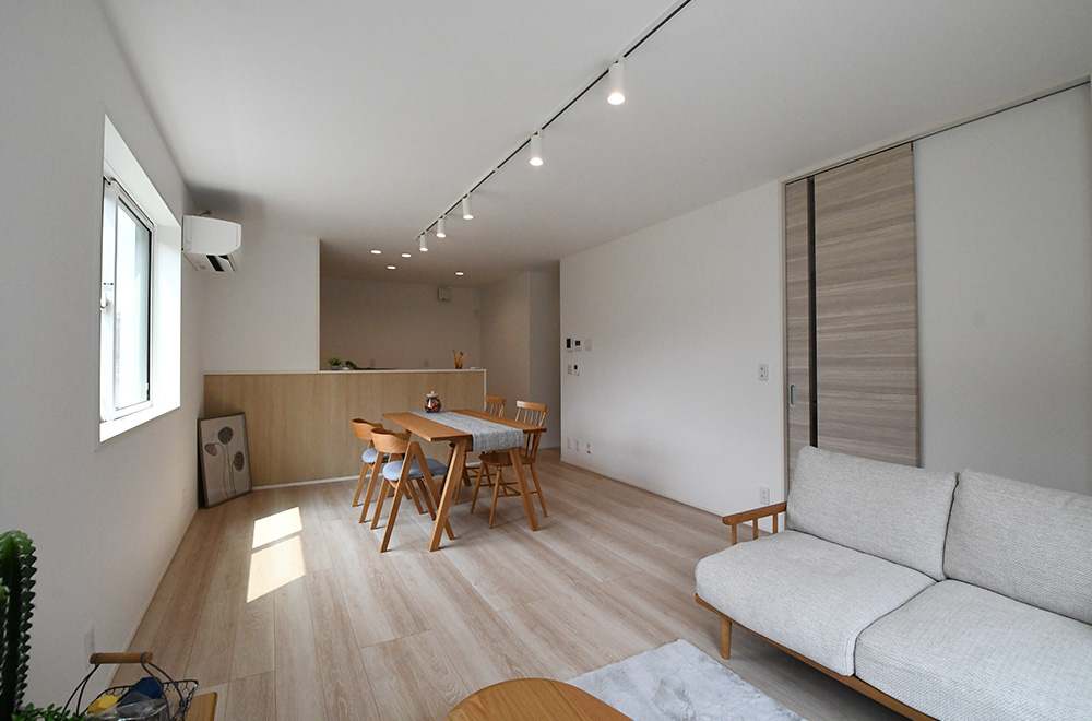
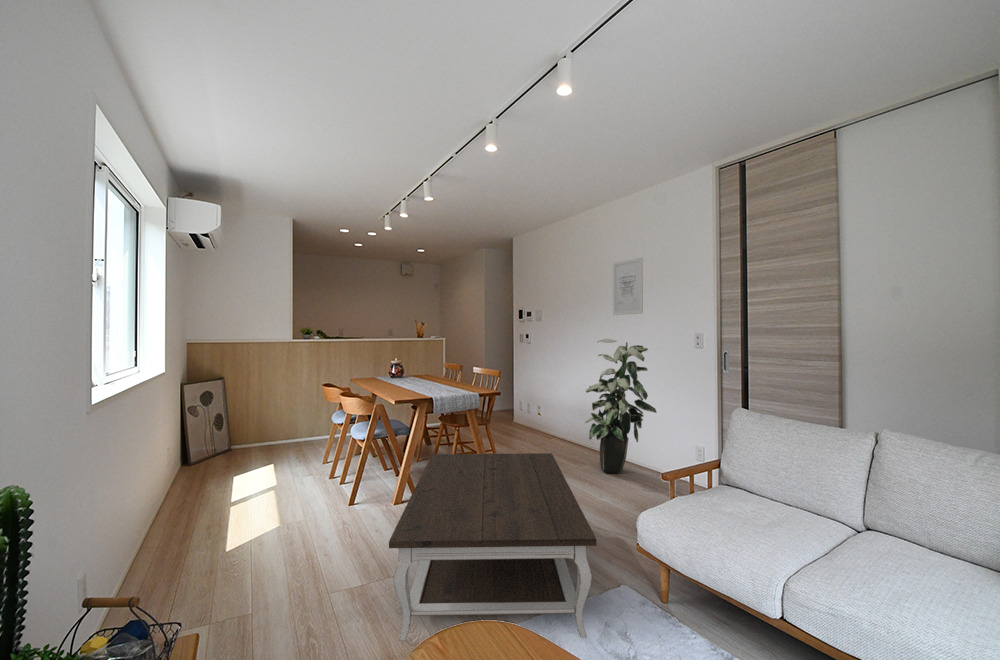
+ coffee table [388,452,598,642]
+ wall art [612,256,644,316]
+ indoor plant [584,338,658,475]
